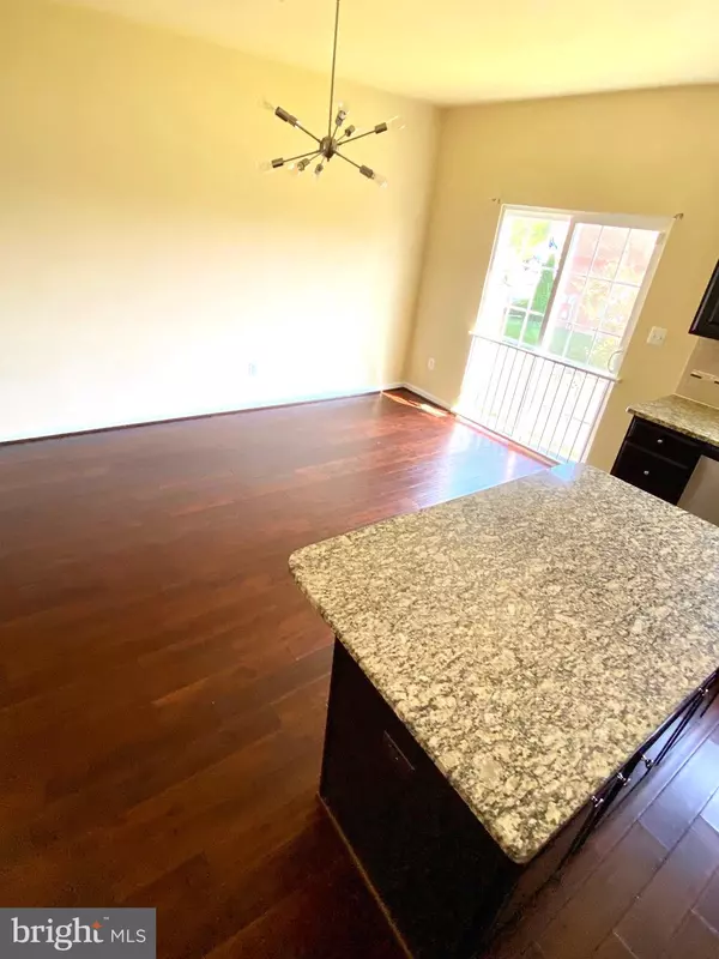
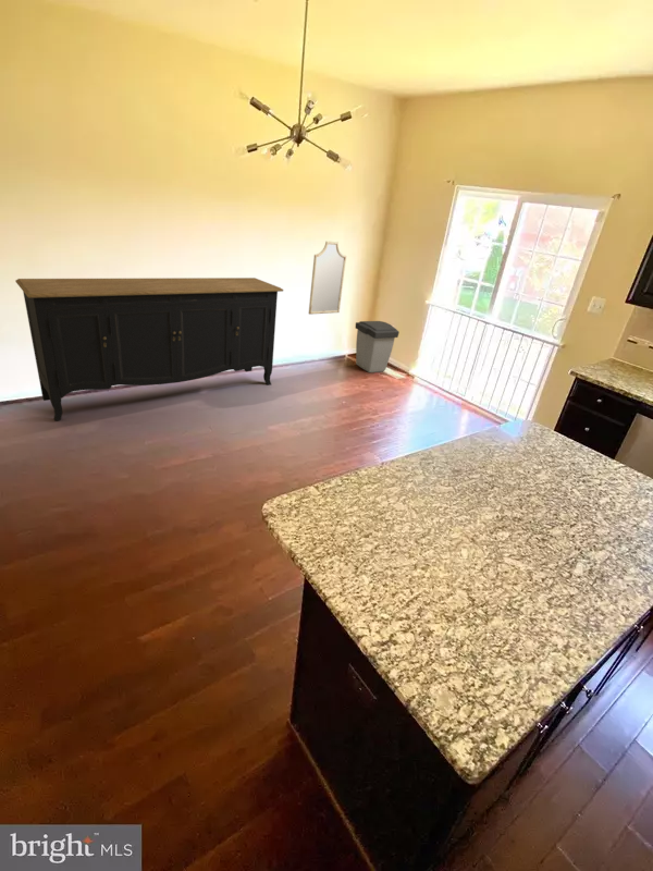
+ home mirror [308,241,347,316]
+ trash can [355,320,401,373]
+ sideboard [14,277,284,421]
